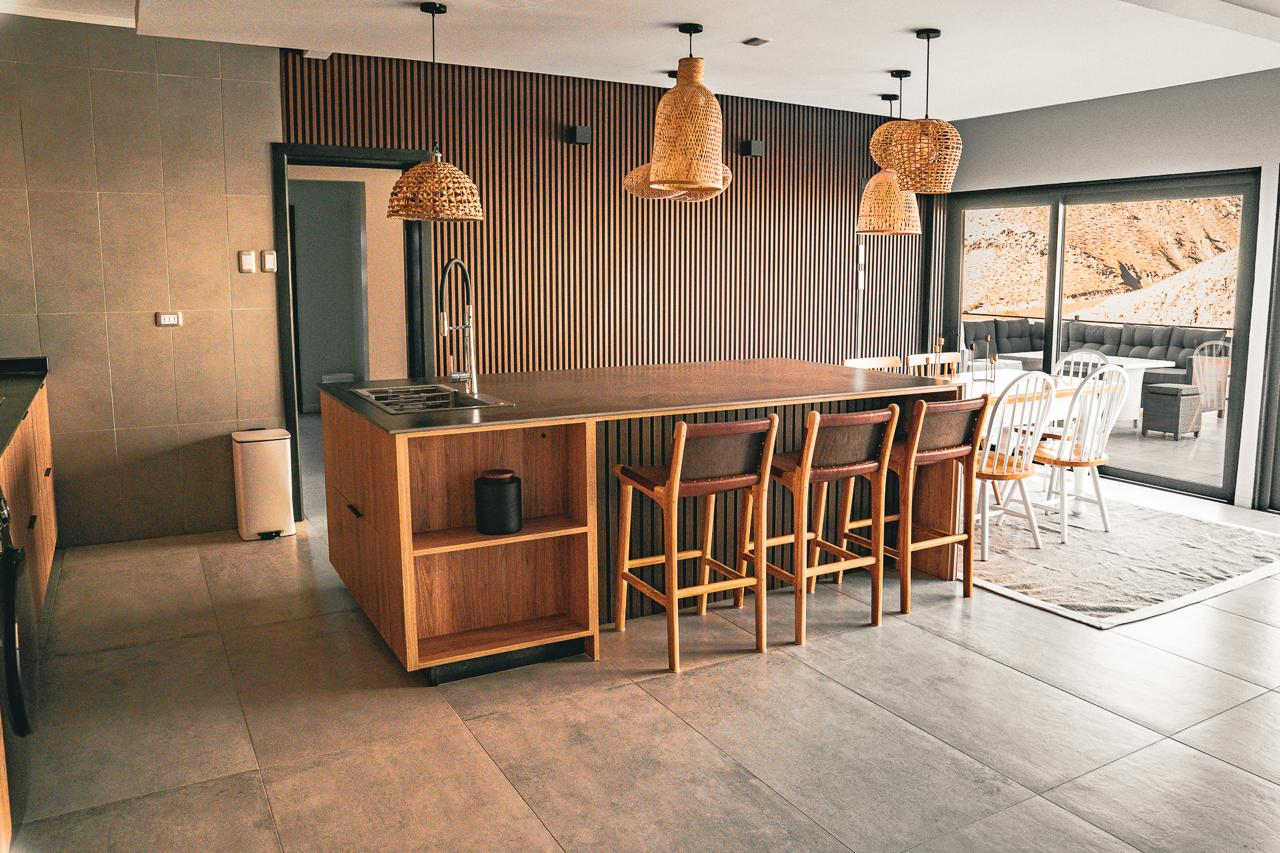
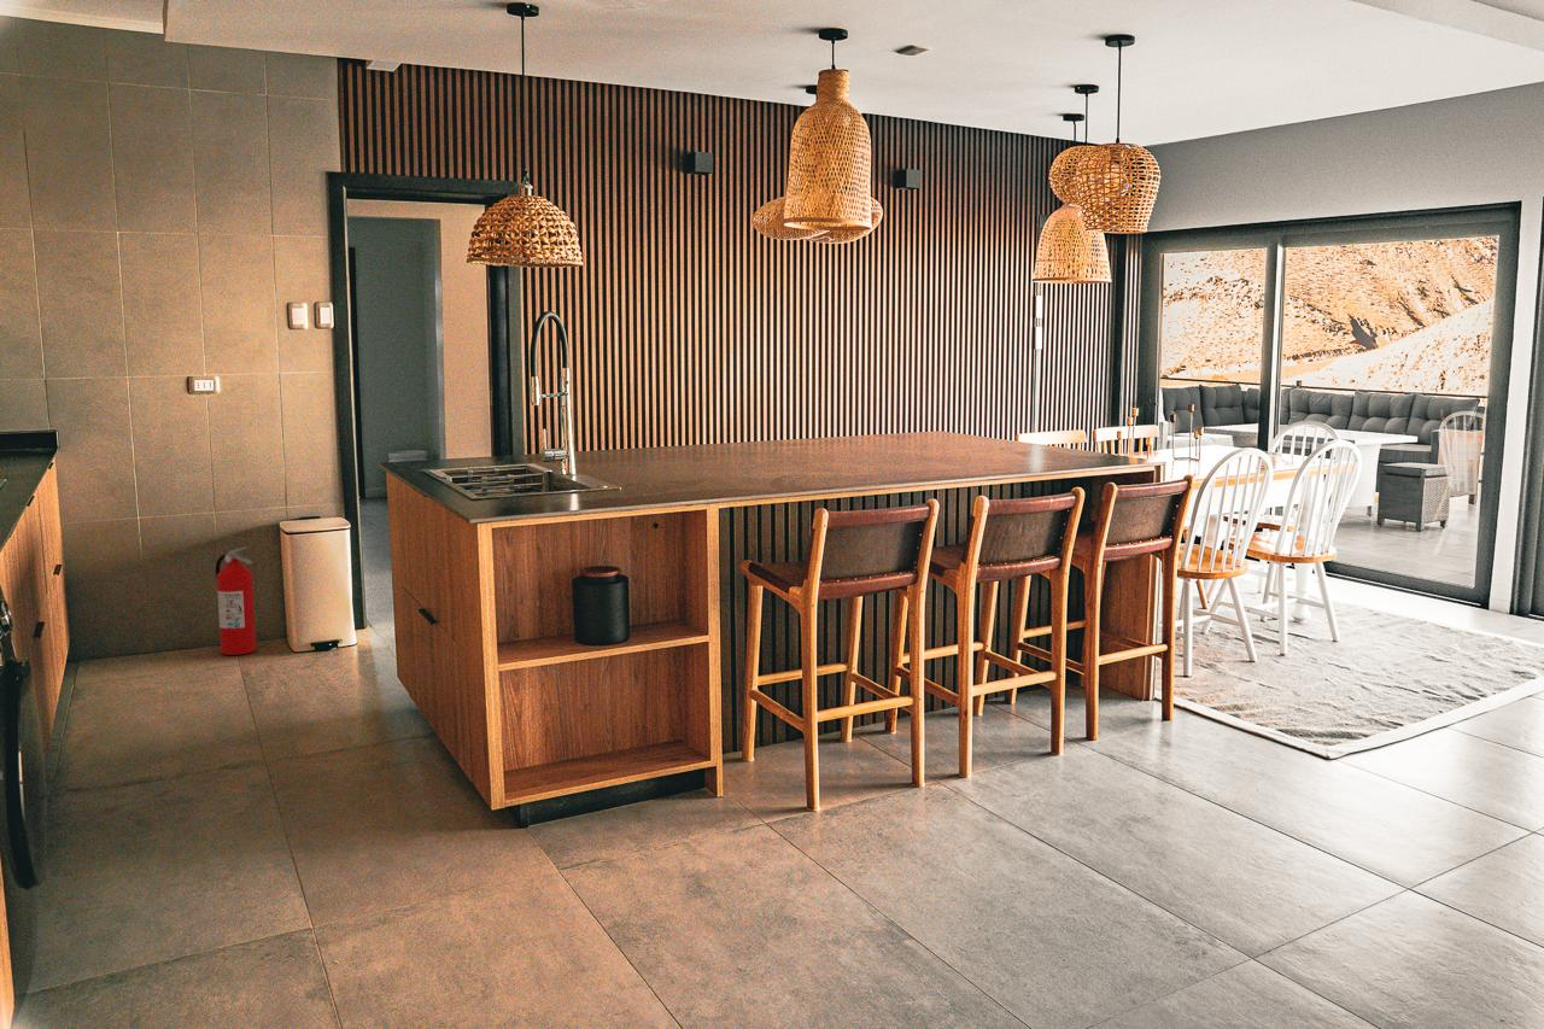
+ fire extinguisher [215,545,257,656]
